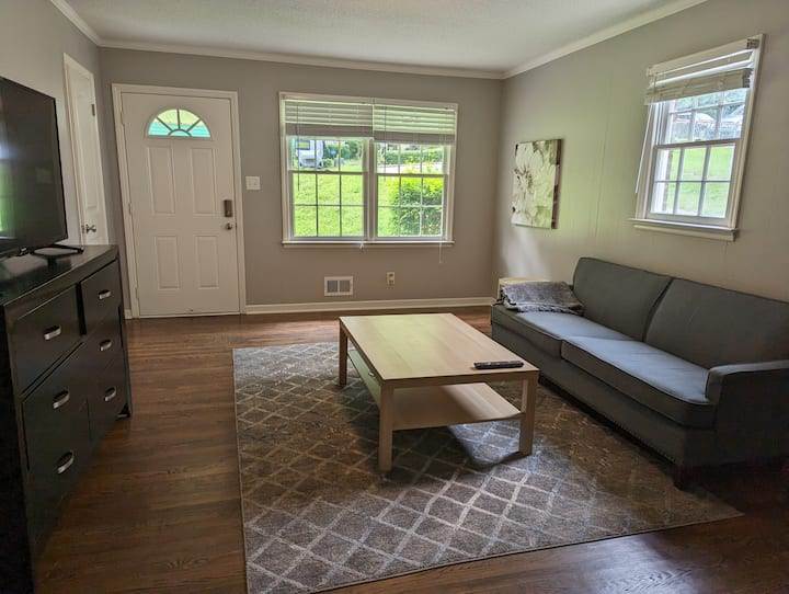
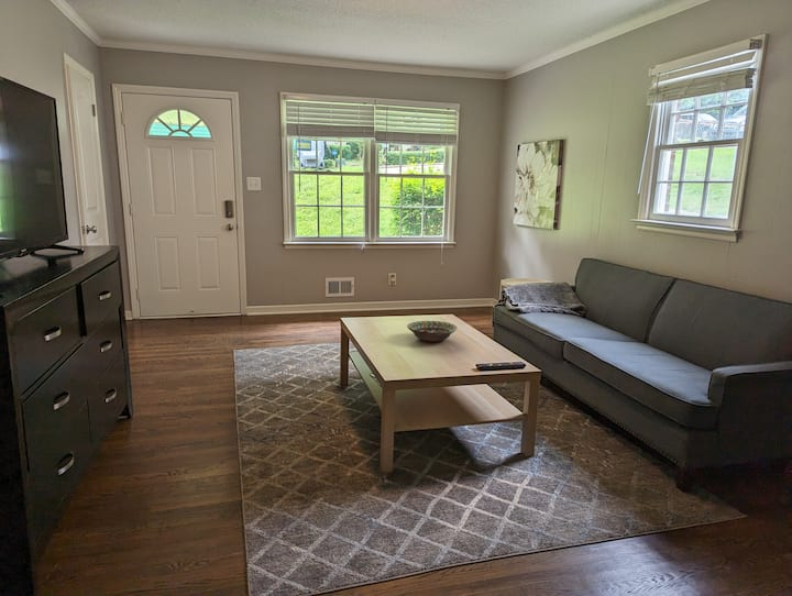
+ decorative bowl [406,320,459,343]
